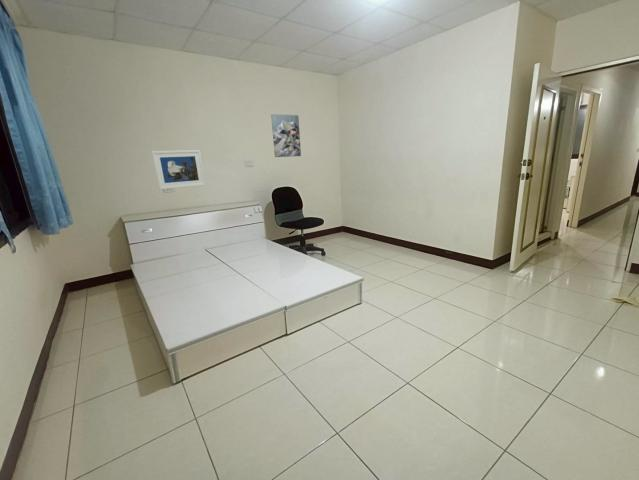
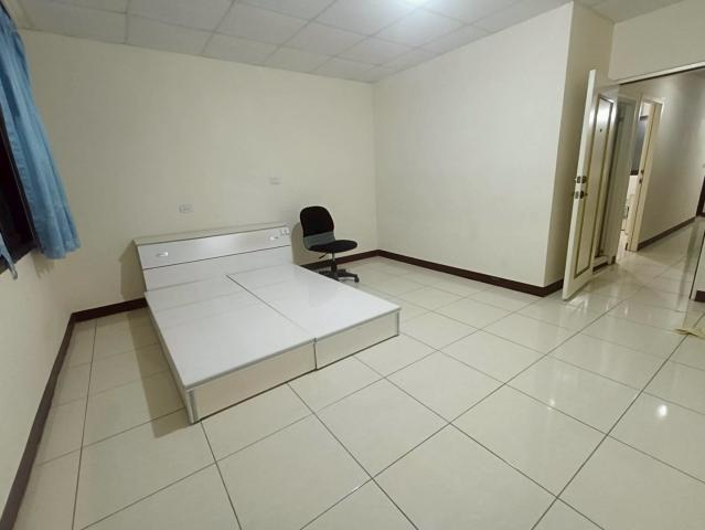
- wall art [270,113,302,158]
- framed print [151,149,206,190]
